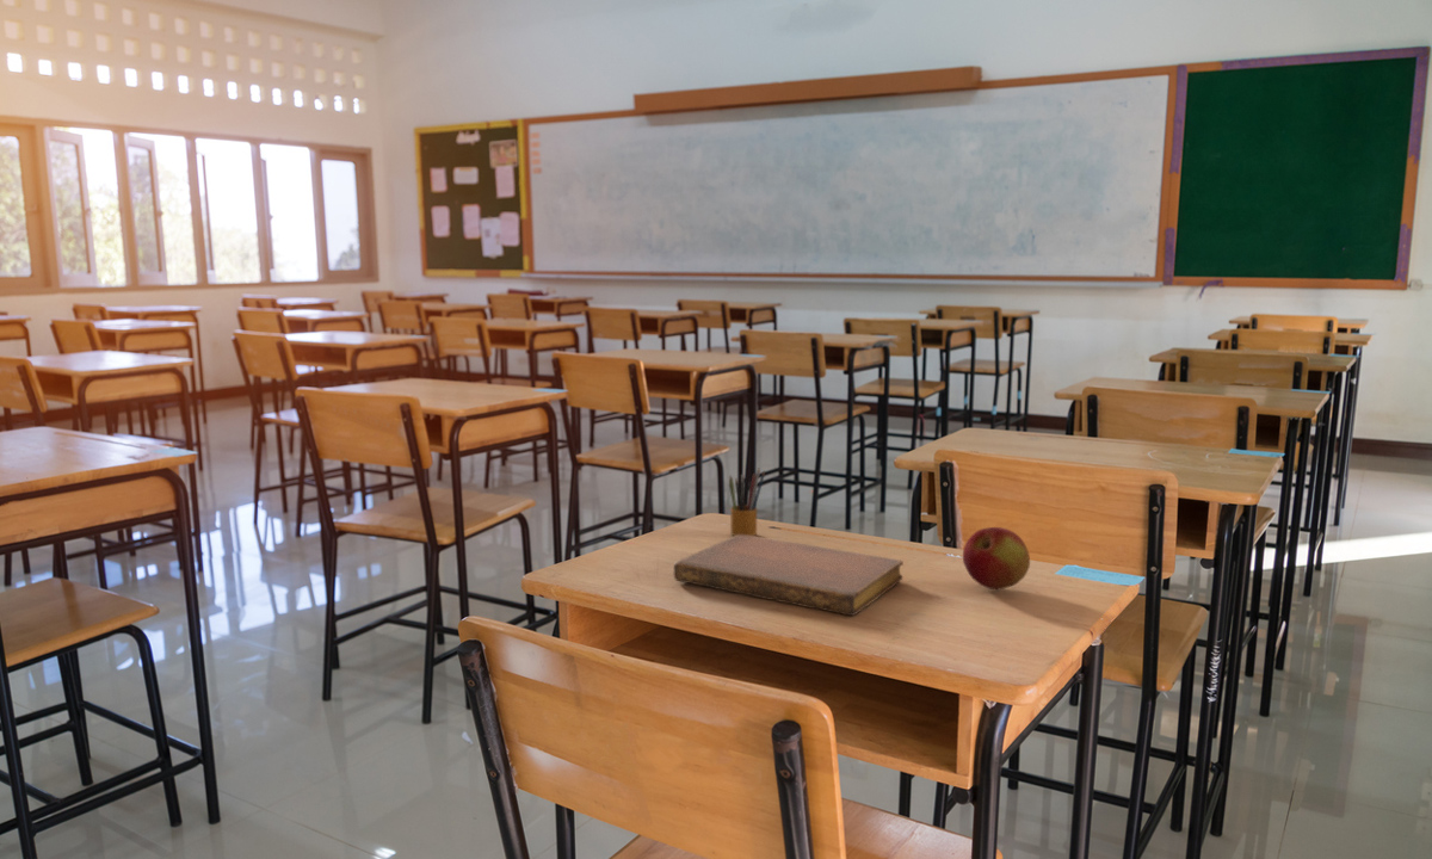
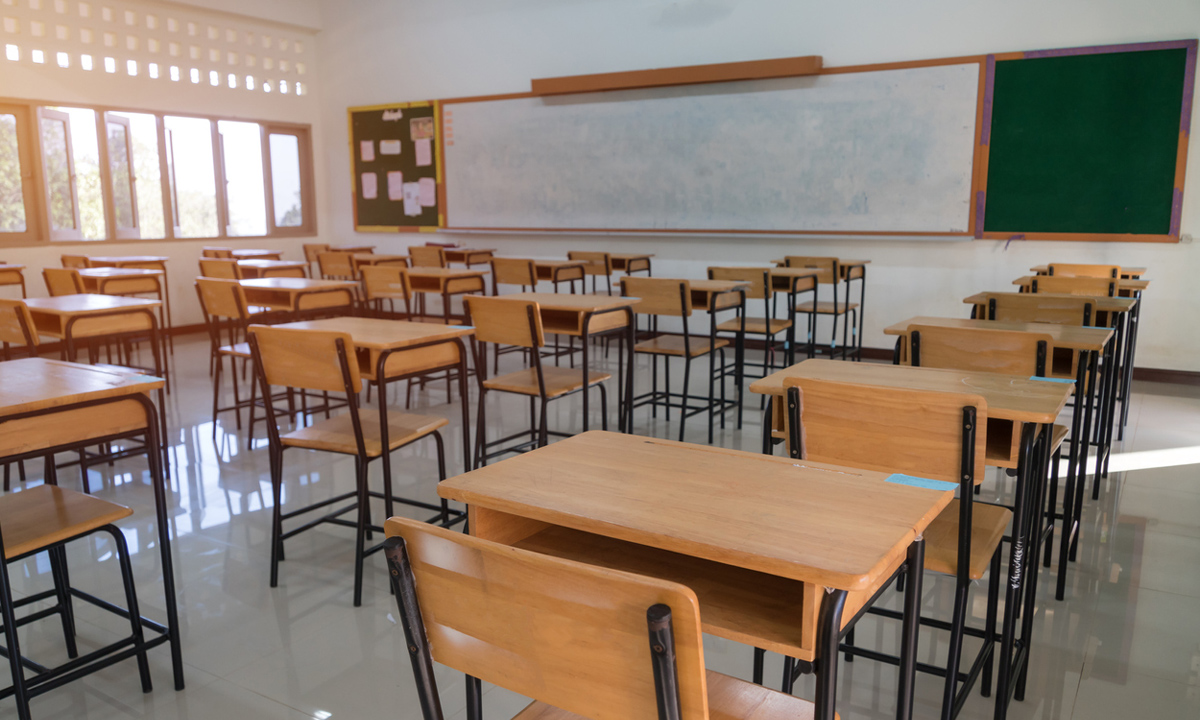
- apple [962,526,1031,591]
- notebook [673,534,905,617]
- pencil box [728,468,766,537]
